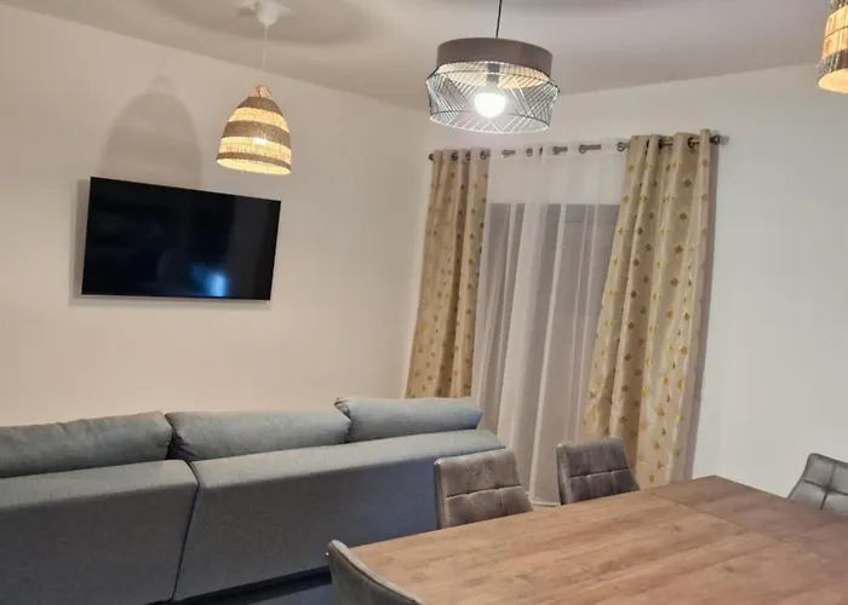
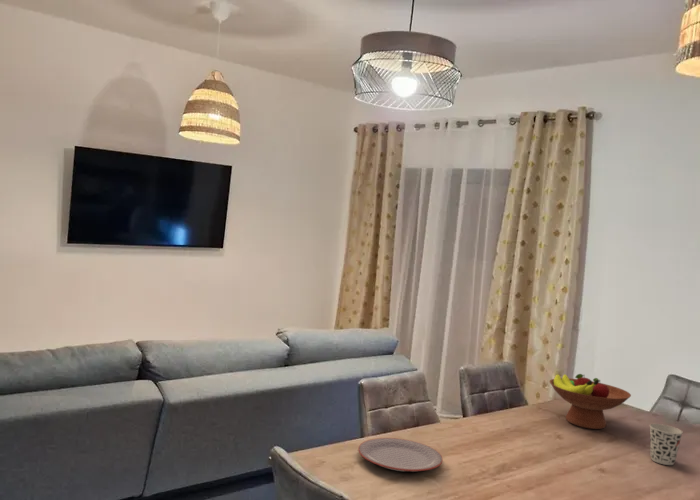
+ plate [357,437,444,473]
+ fruit bowl [549,373,632,430]
+ cup [648,423,684,466]
